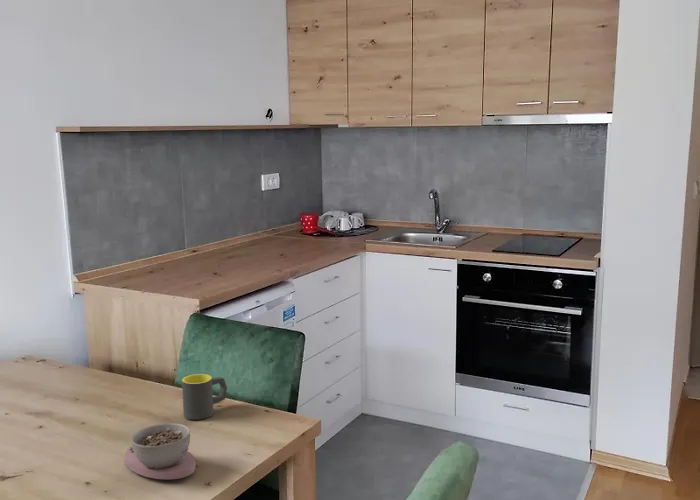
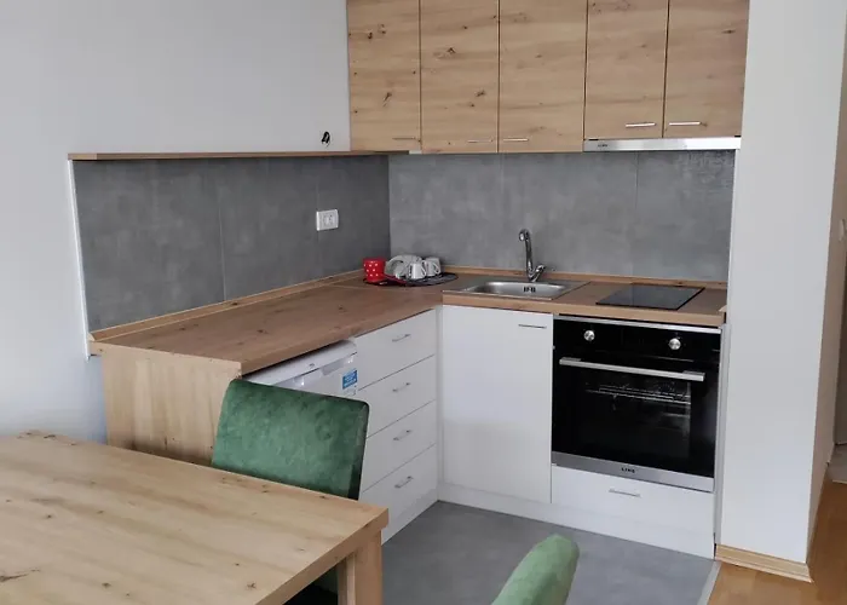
- mug [181,373,228,421]
- bowl [124,422,197,481]
